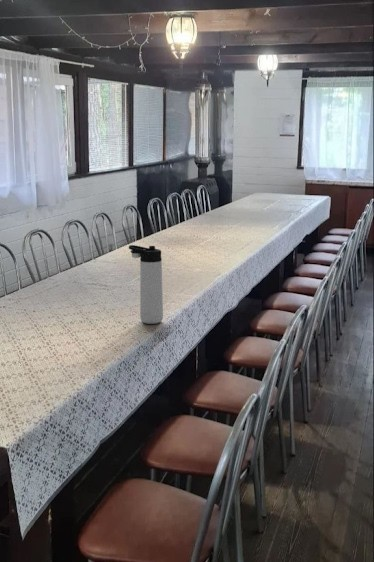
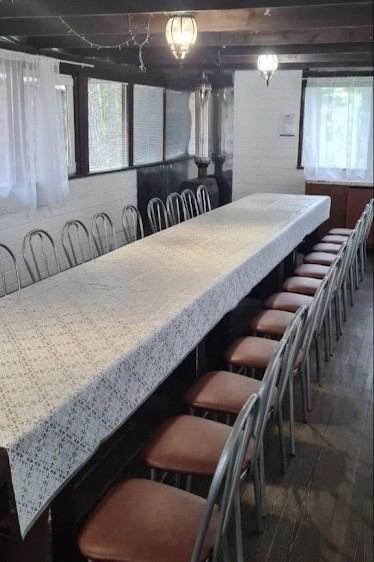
- thermos bottle [128,244,164,325]
